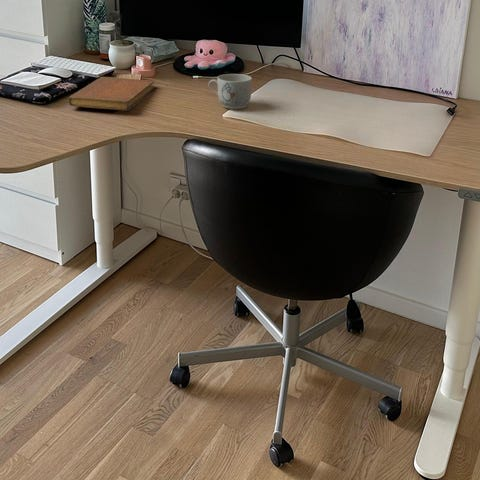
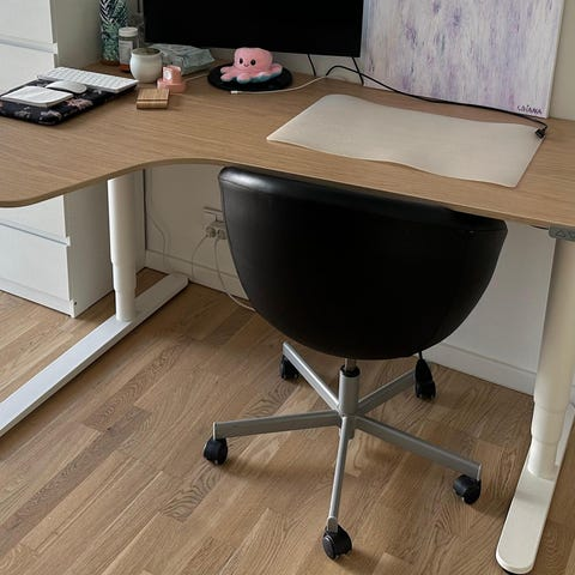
- notebook [68,76,155,111]
- mug [208,73,253,110]
